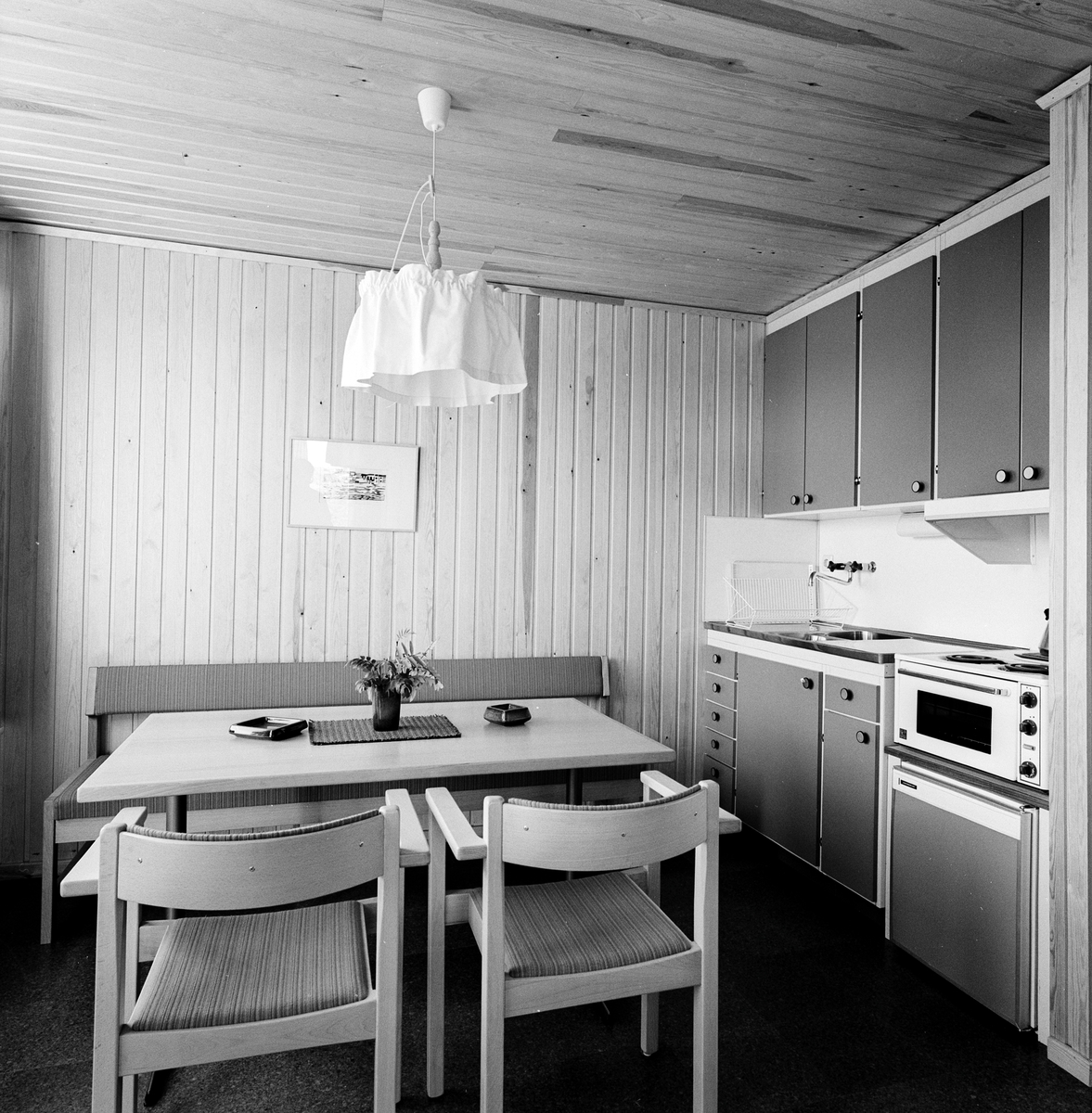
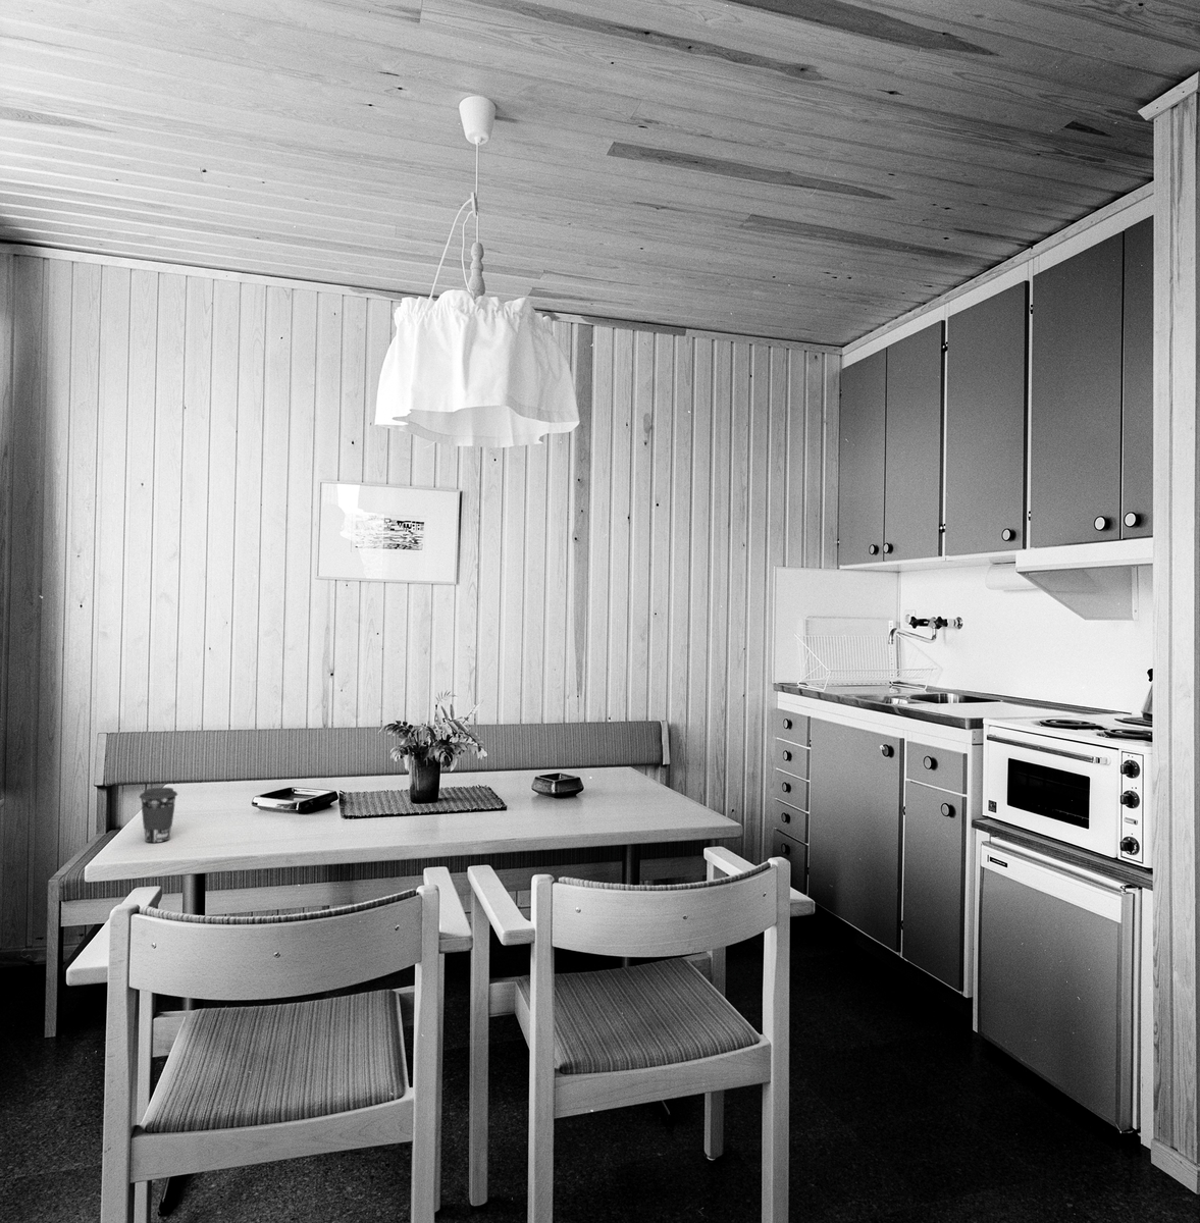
+ coffee cup [138,787,178,844]
